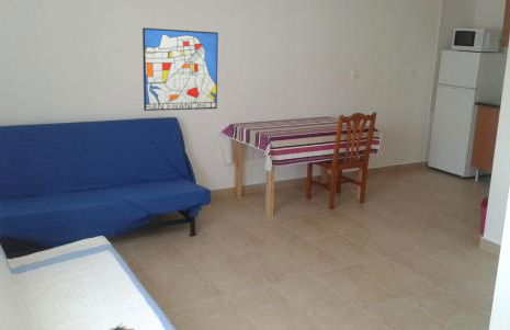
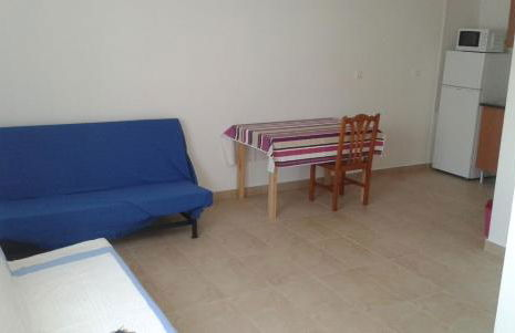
- wall art [141,27,219,112]
